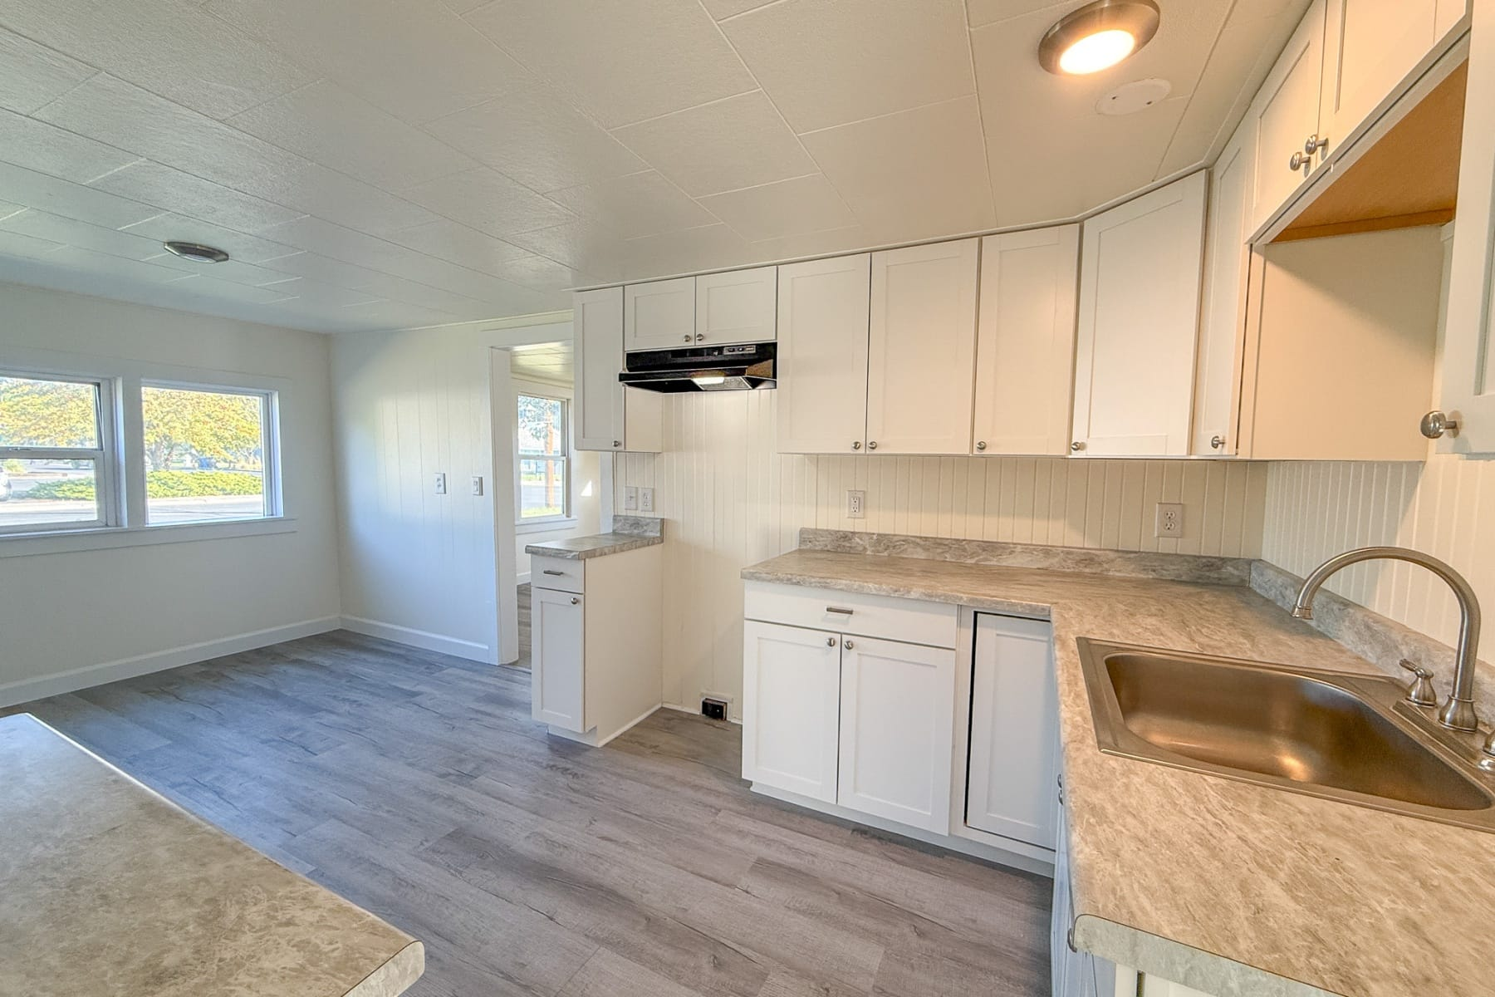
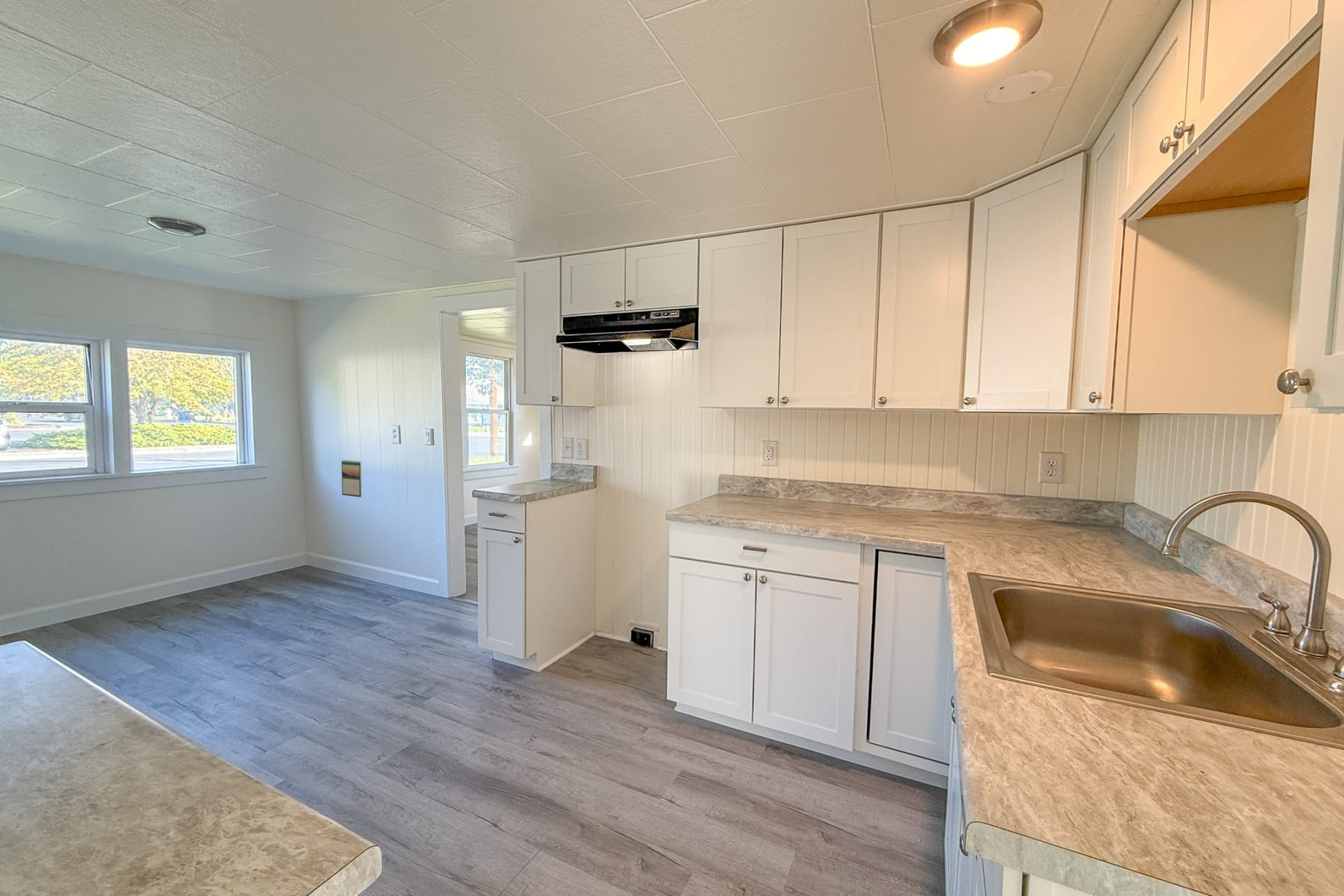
+ calendar [340,459,362,498]
